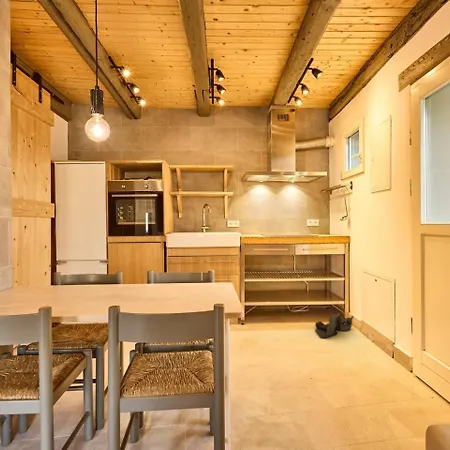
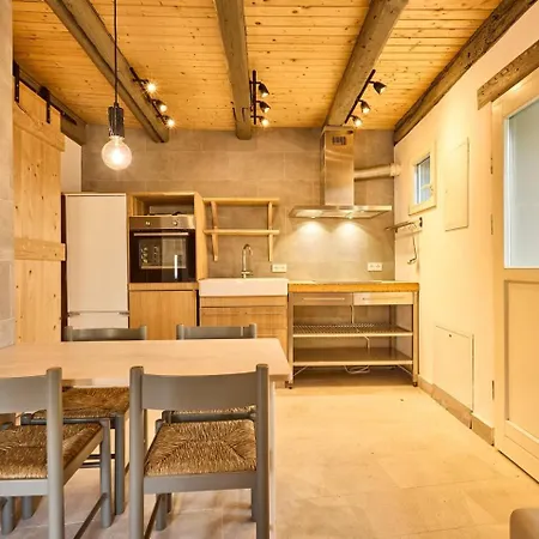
- bag [314,312,355,339]
